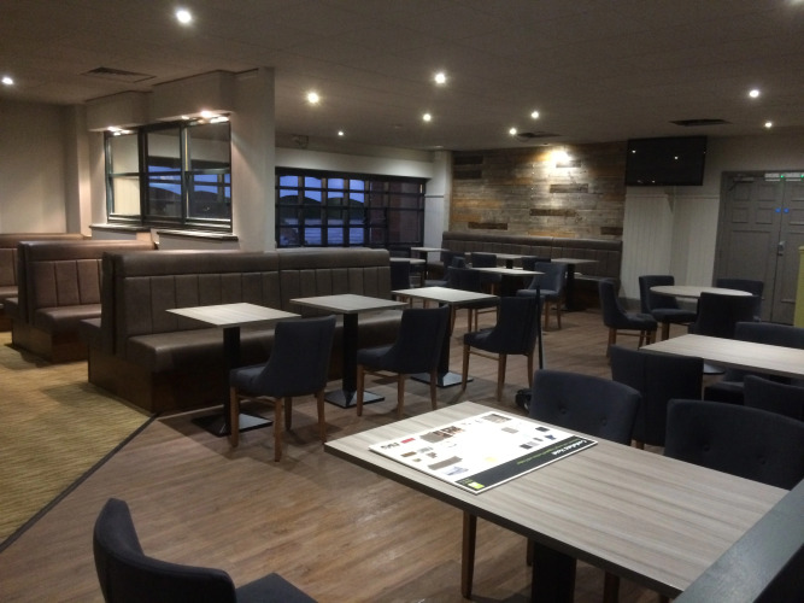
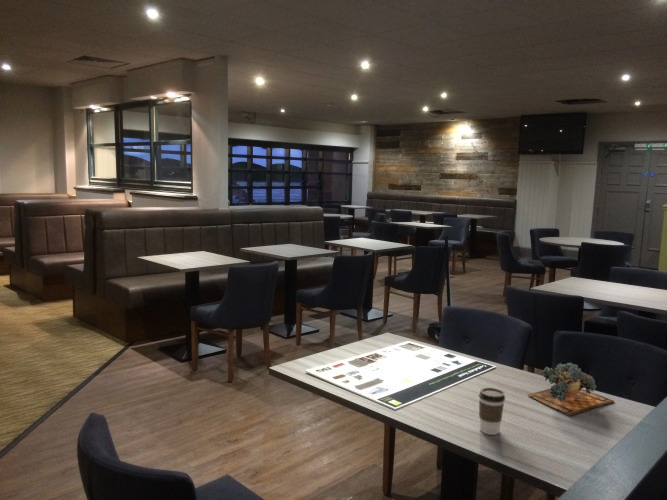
+ succulent plant [527,362,615,417]
+ coffee cup [478,387,506,436]
